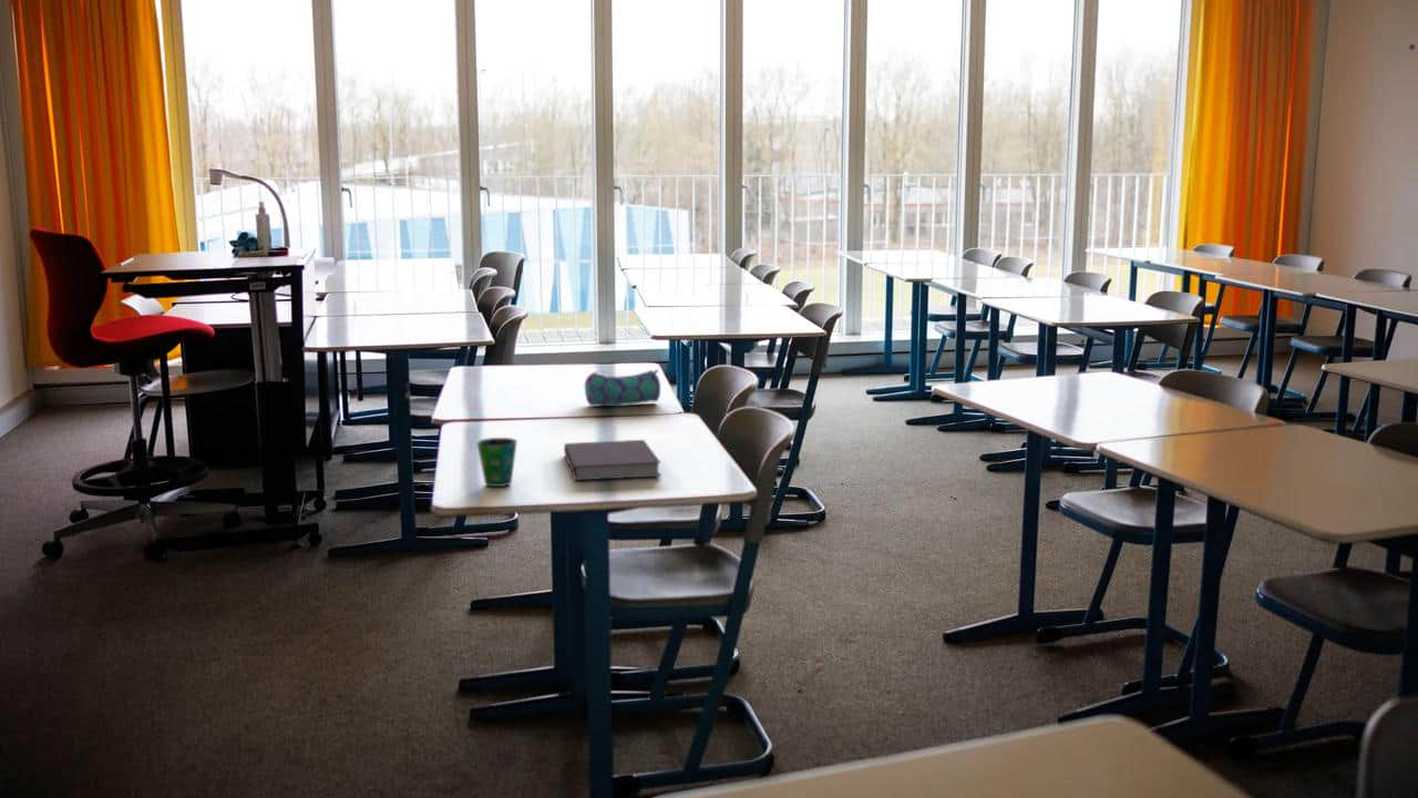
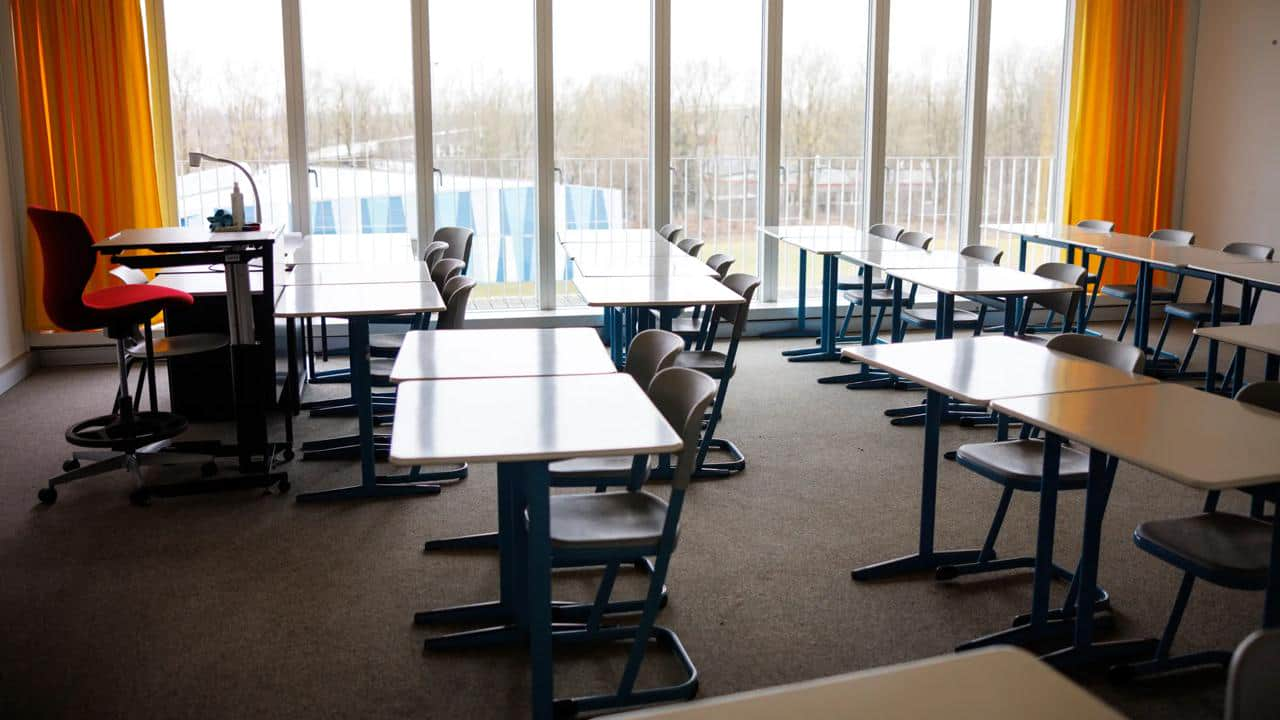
- notebook [563,439,662,482]
- cup [475,437,518,488]
- pencil case [584,368,661,407]
